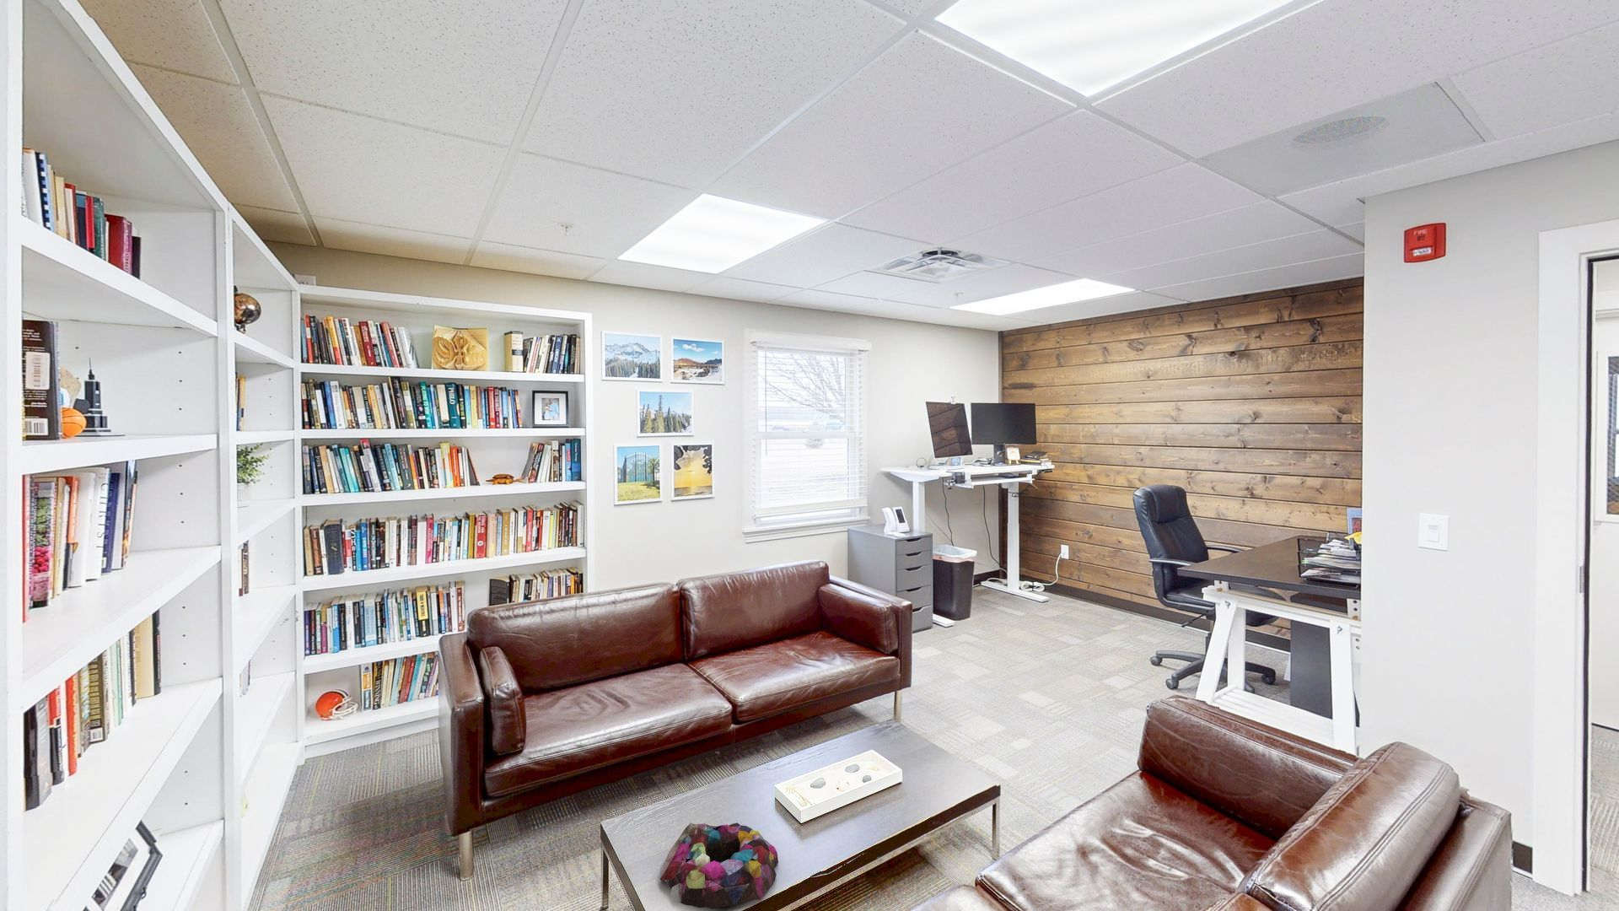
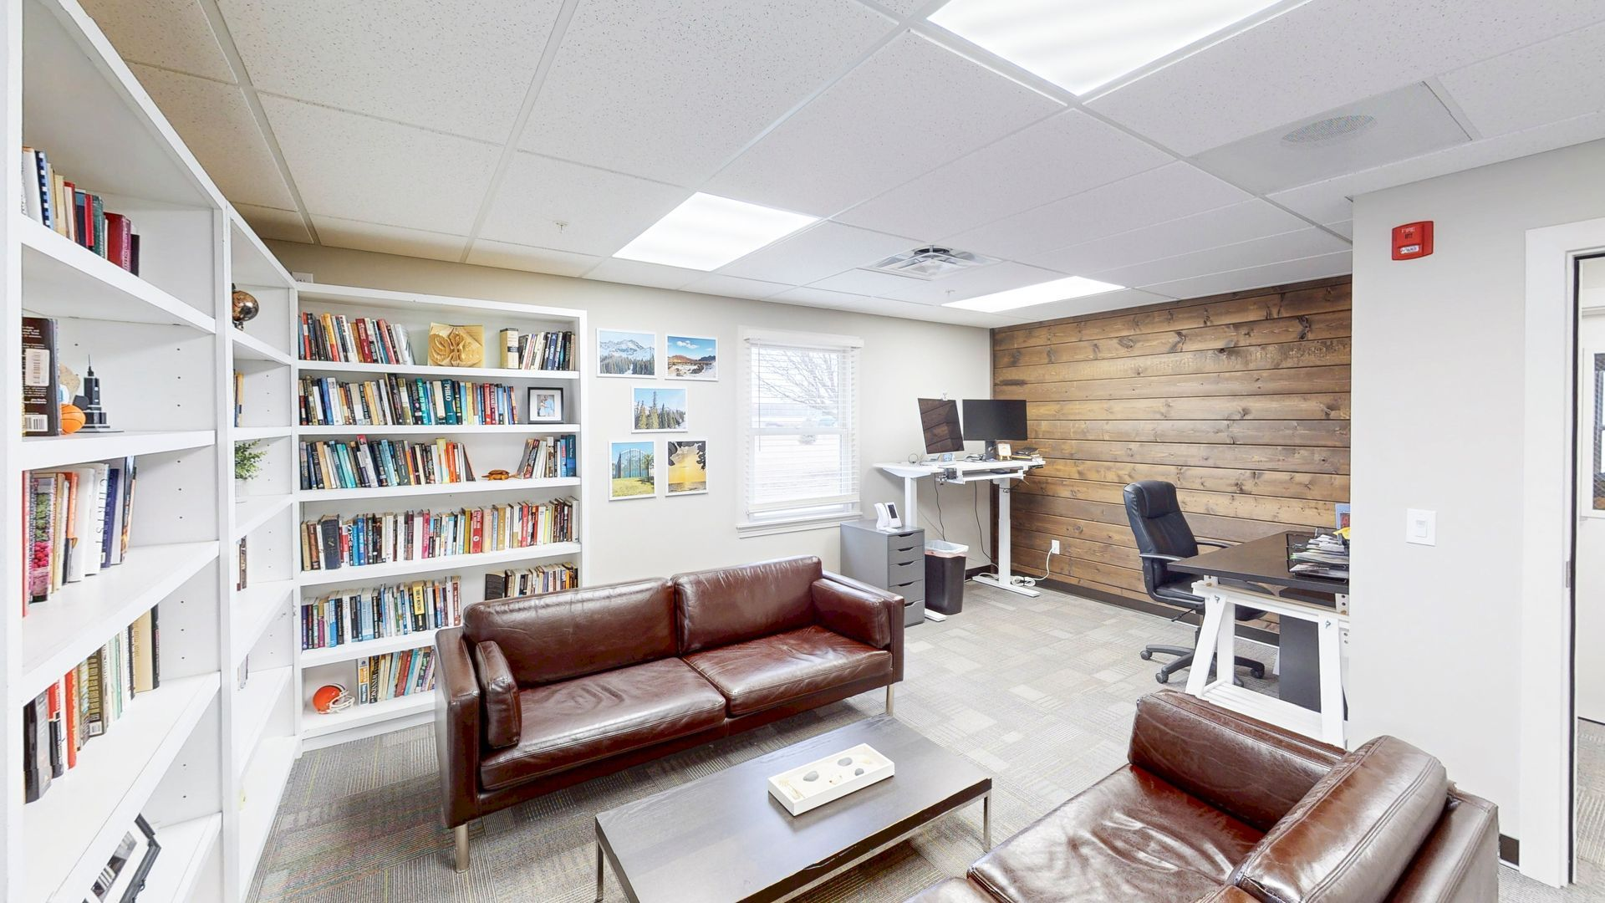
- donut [658,822,779,910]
